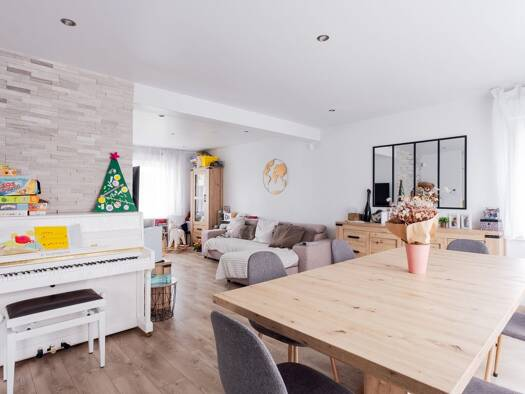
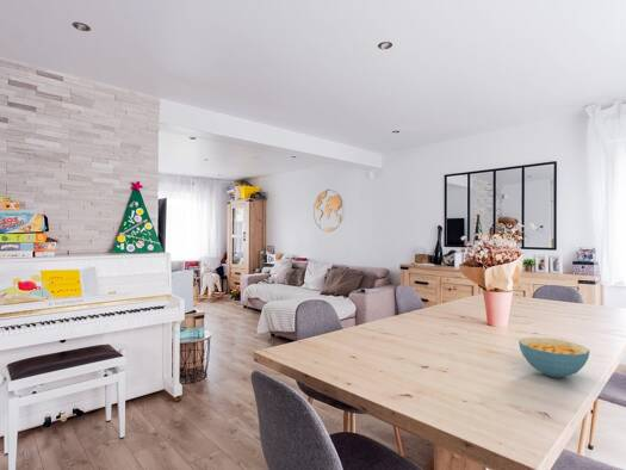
+ cereal bowl [517,336,590,378]
